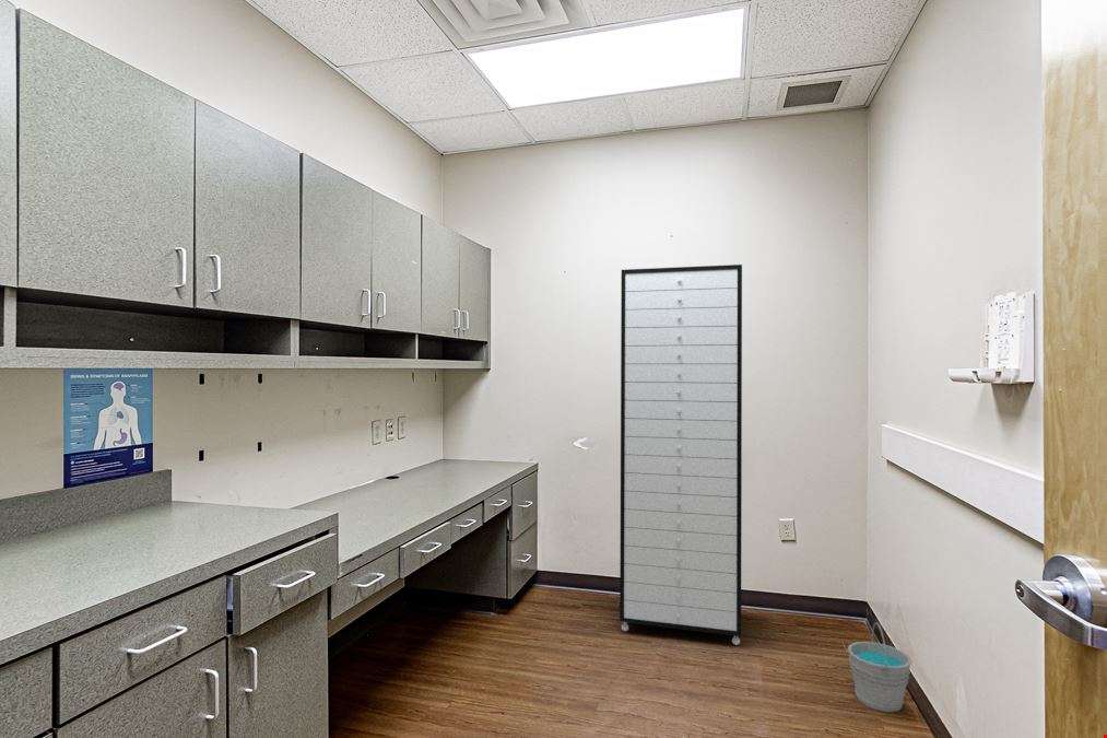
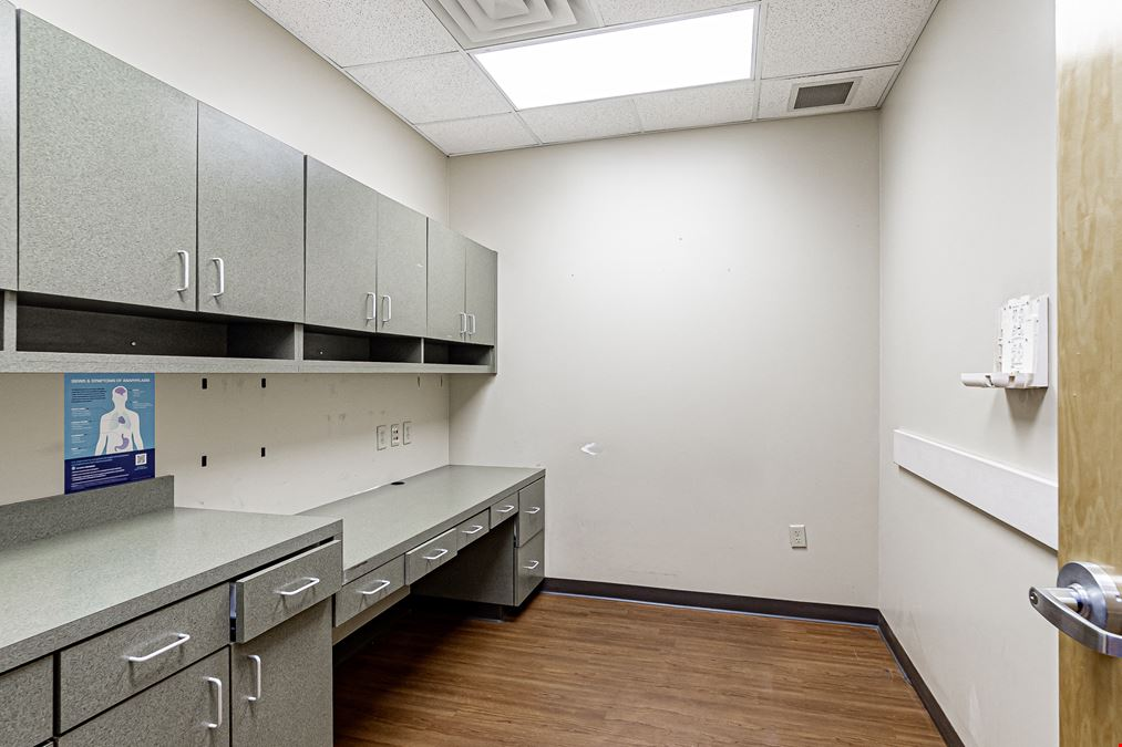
- bucket [847,621,912,713]
- storage cabinet [619,263,743,646]
